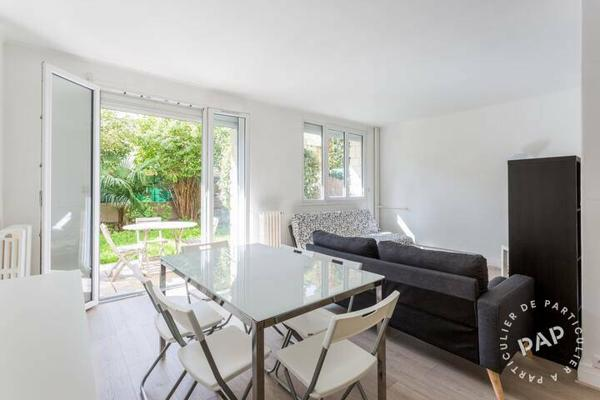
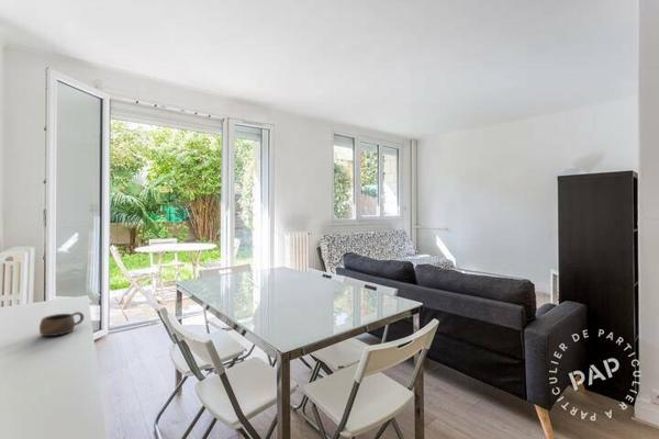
+ cup [38,311,85,337]
